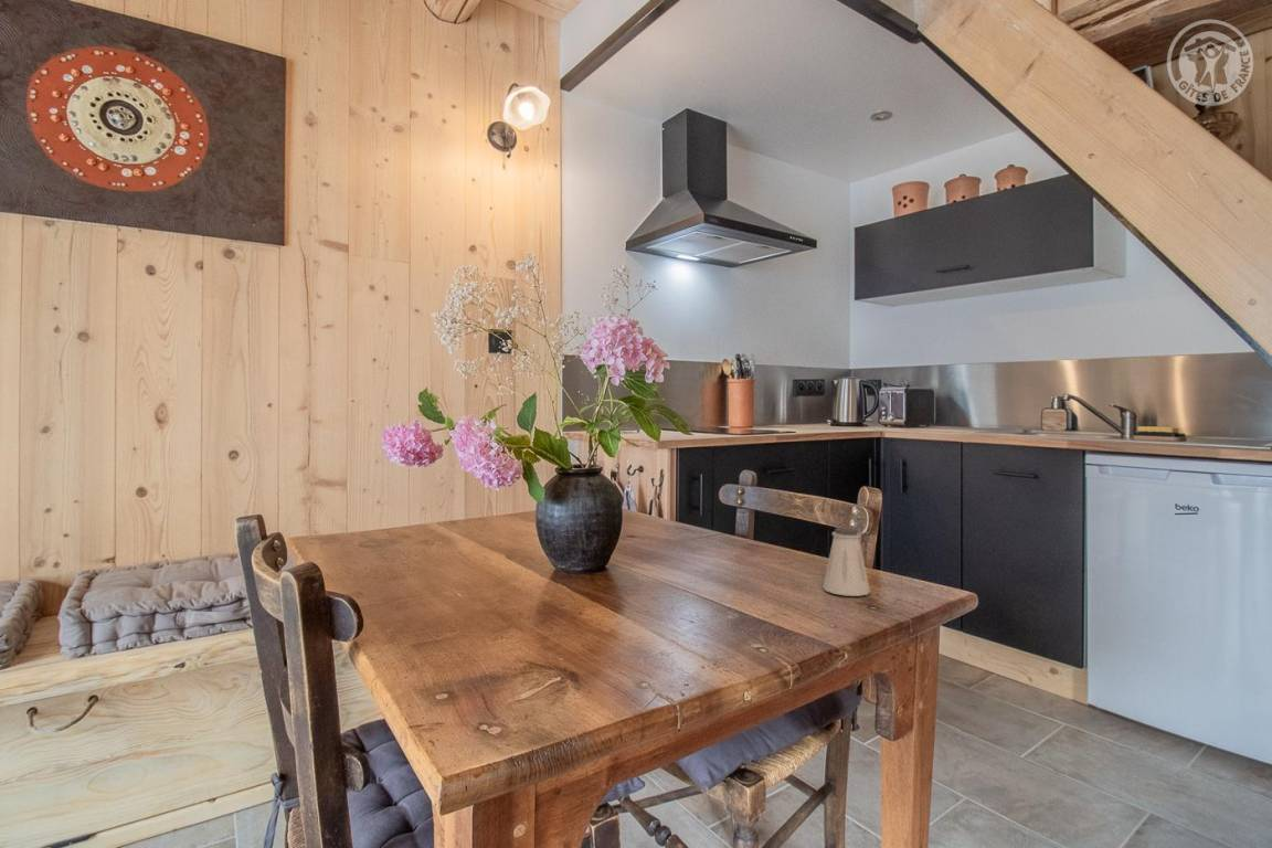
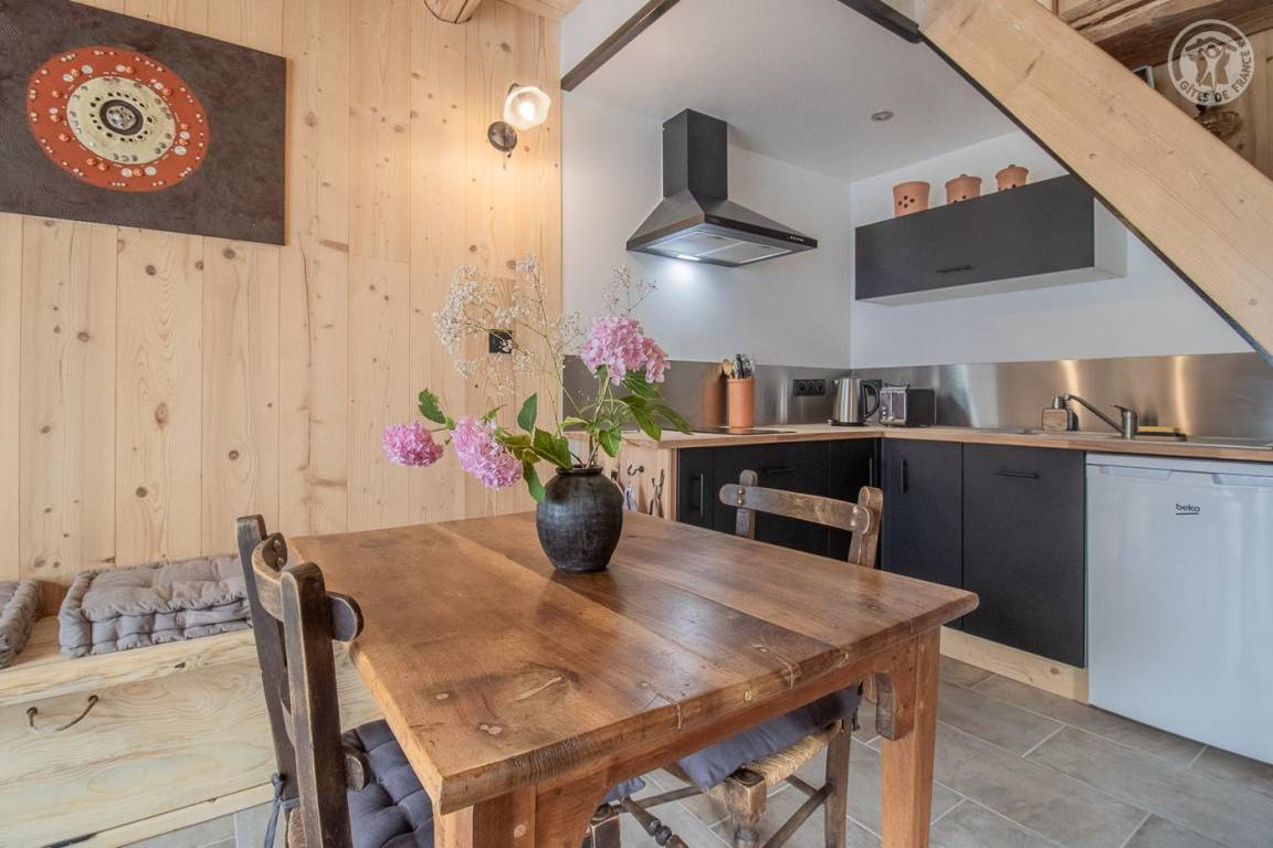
- saltshaker [823,527,871,597]
